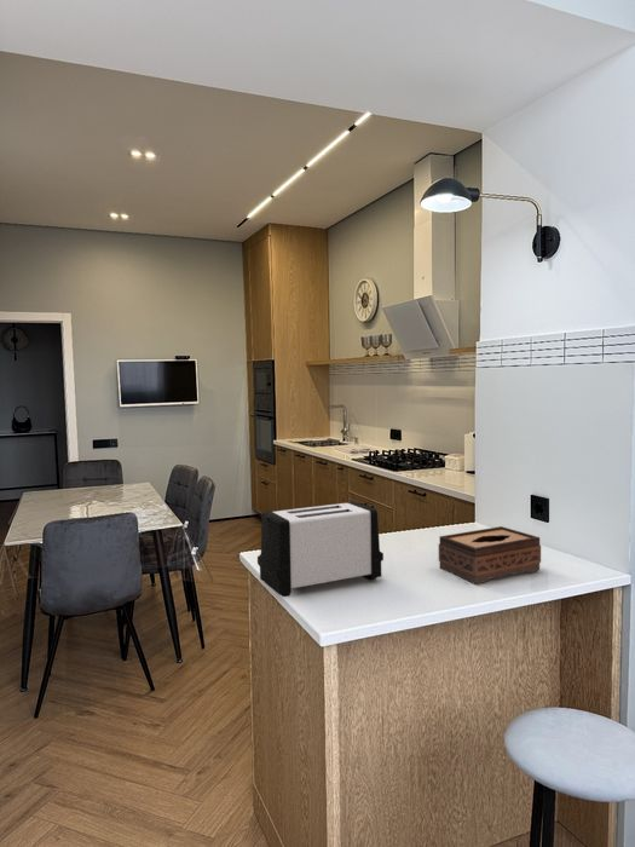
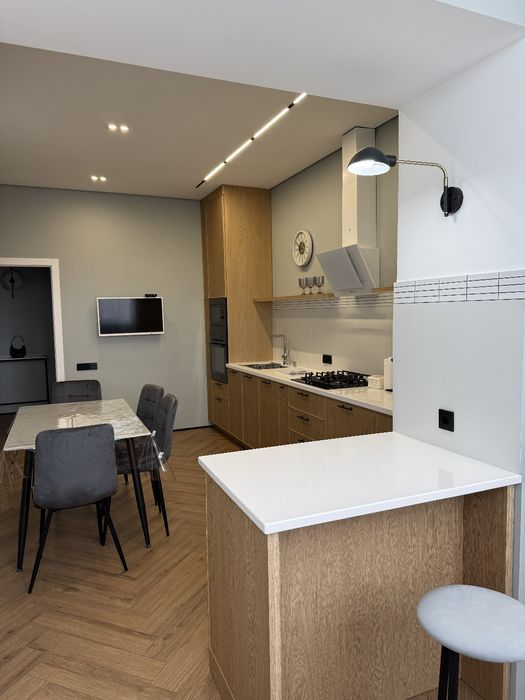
- tissue box [438,525,542,586]
- toaster [256,501,385,598]
